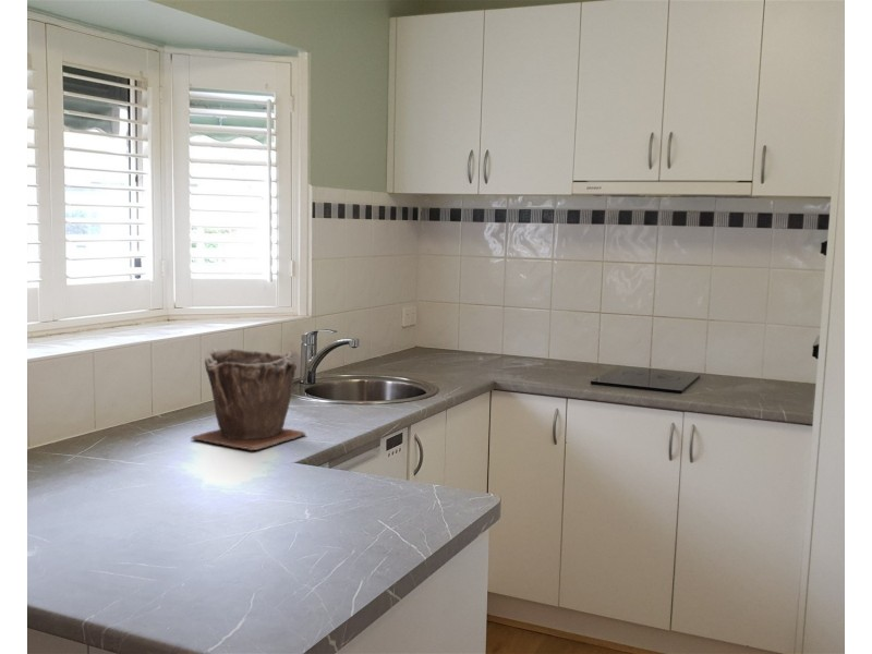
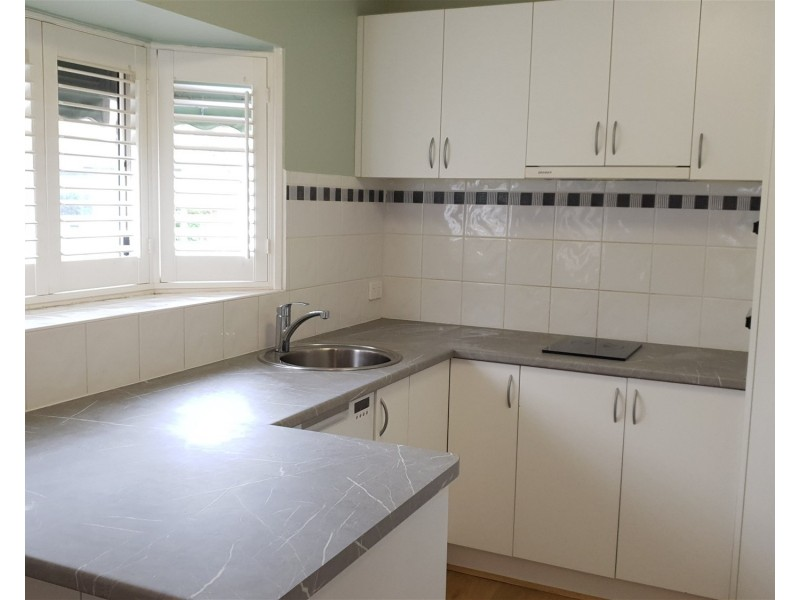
- plant pot [190,348,306,451]
